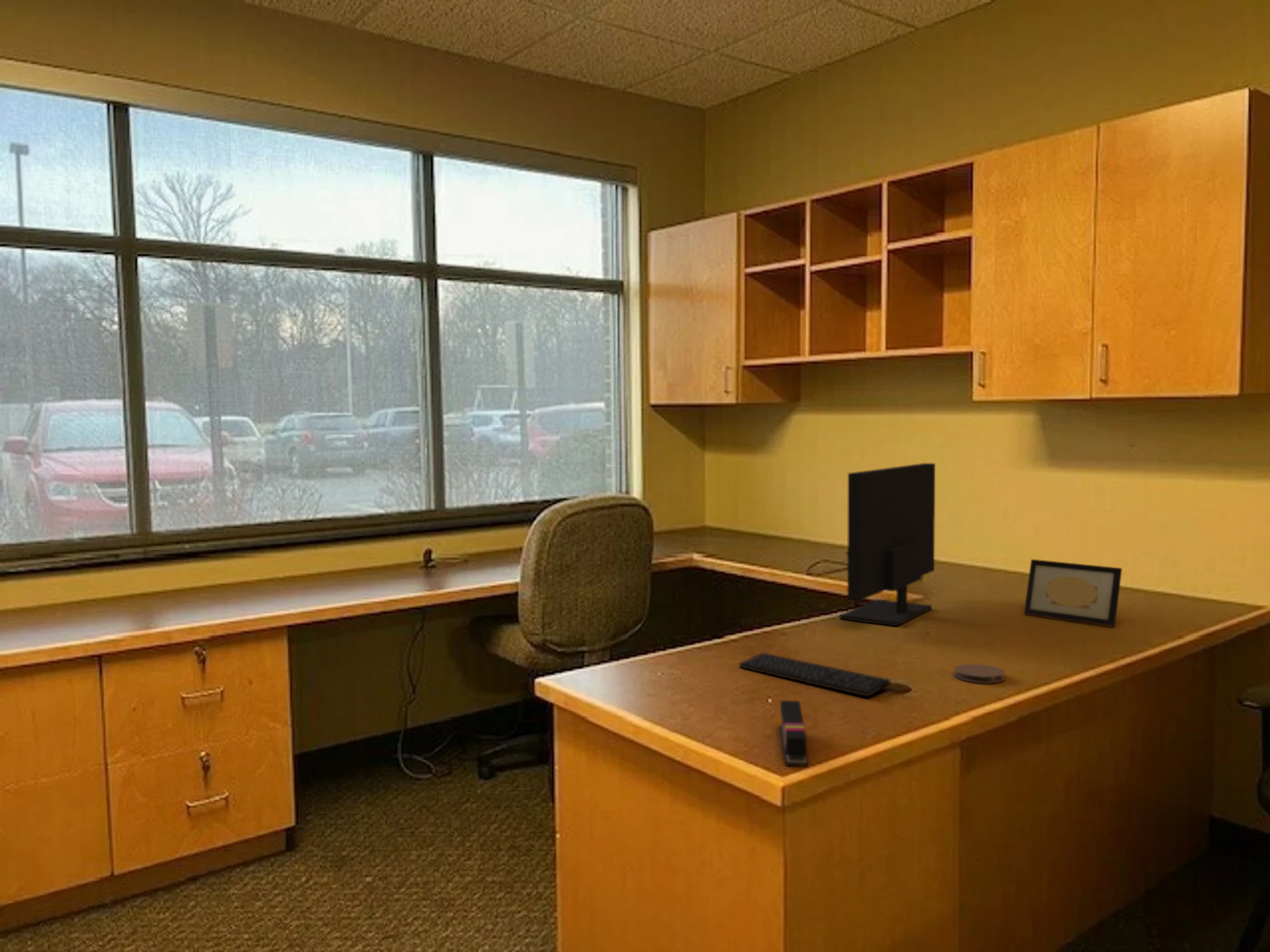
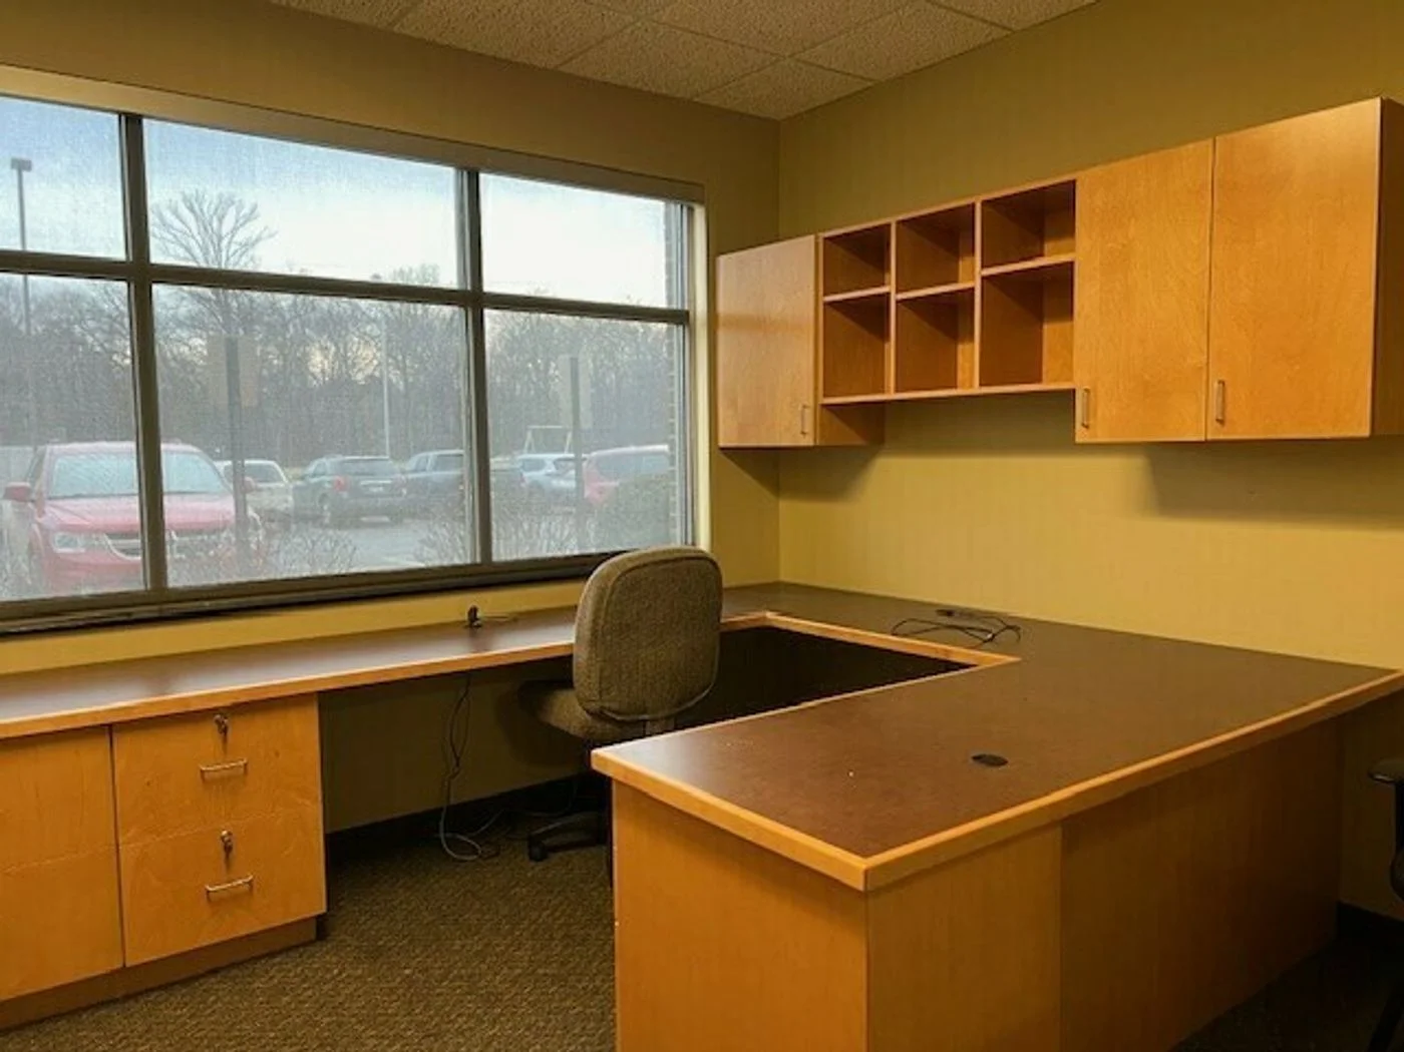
- stapler [779,700,809,766]
- picture frame [1023,559,1123,627]
- coaster [953,663,1005,685]
- monitor [839,462,936,627]
- keyboard [738,652,892,698]
